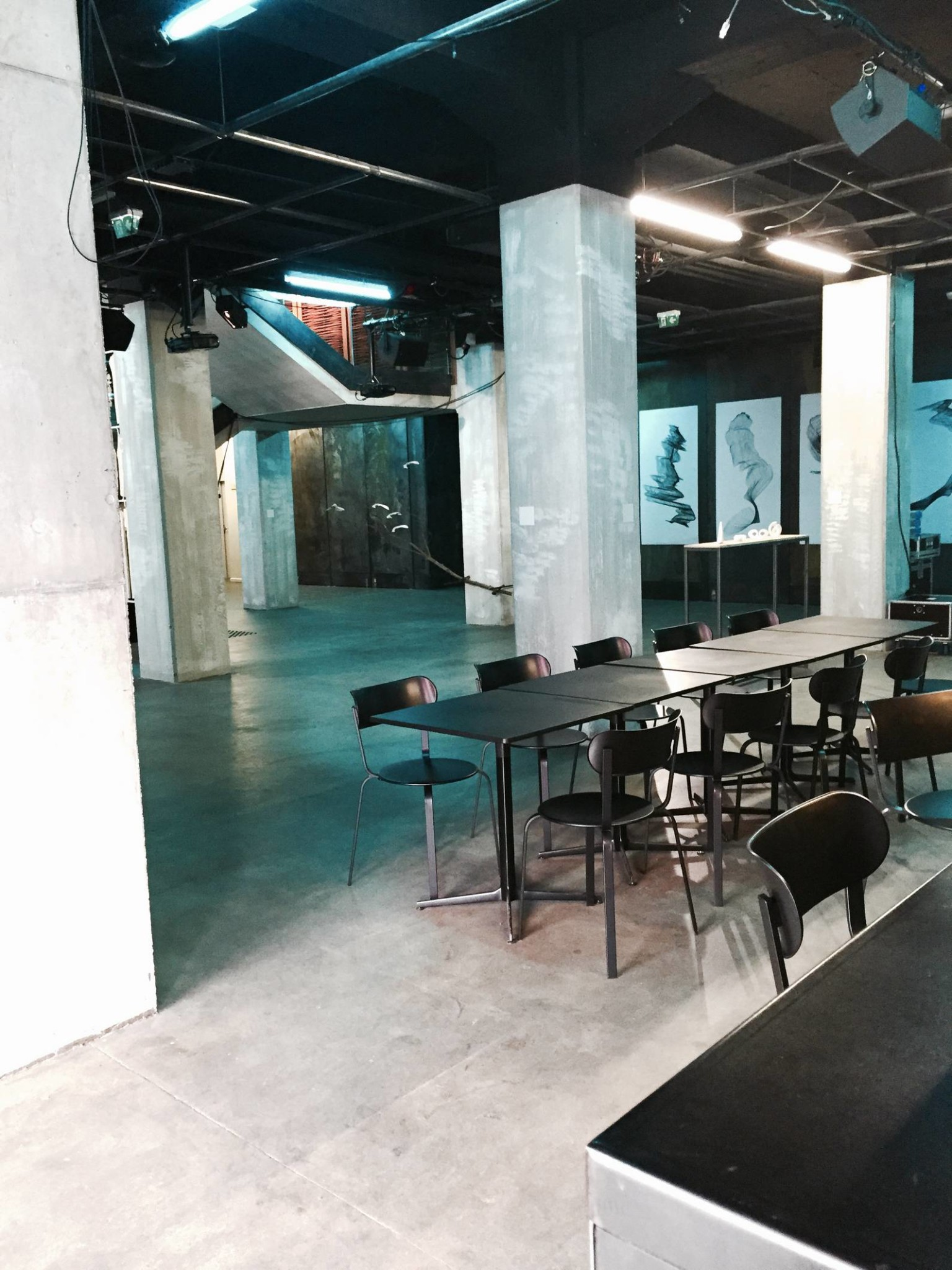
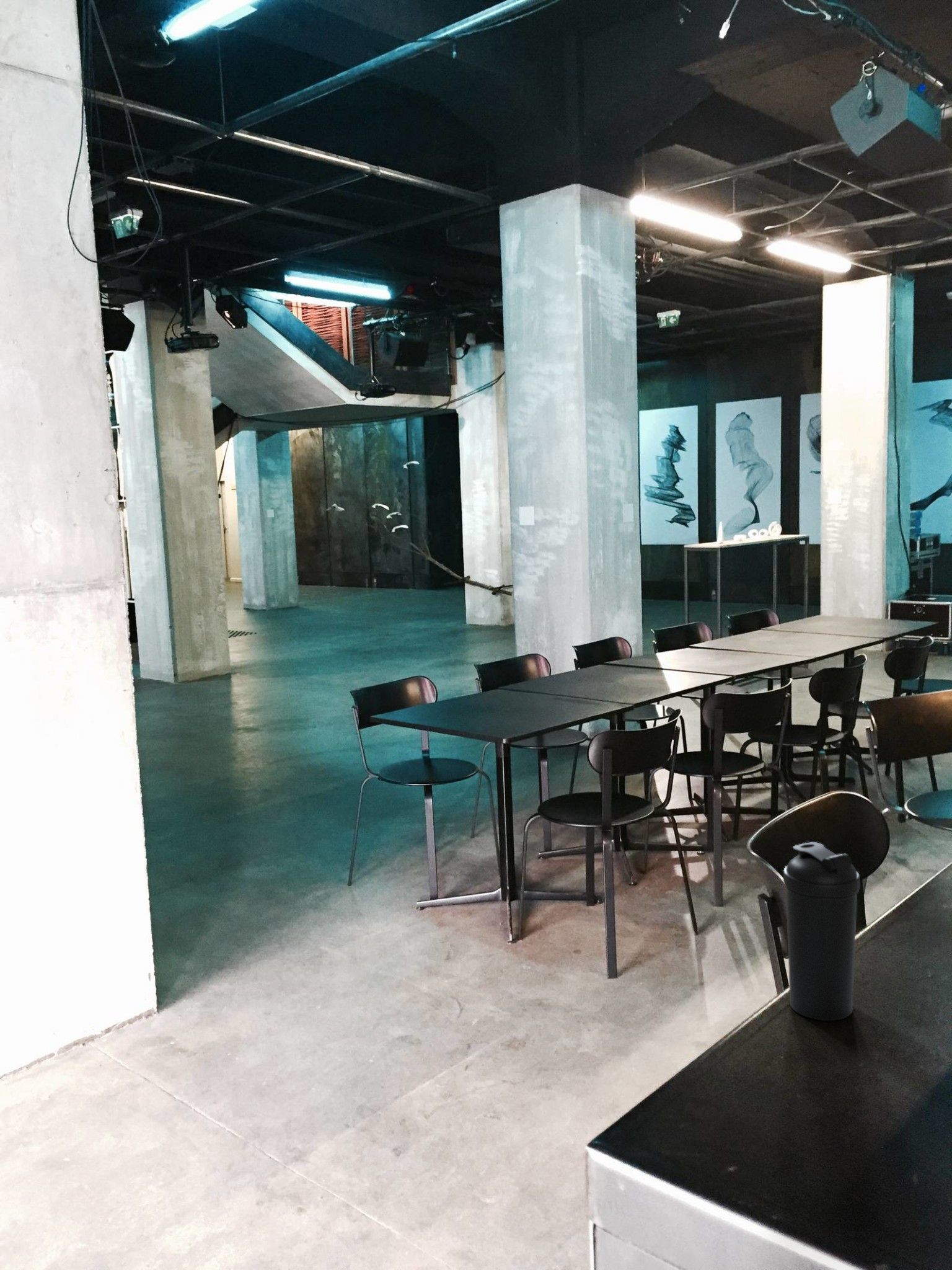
+ water bottle [783,841,860,1021]
